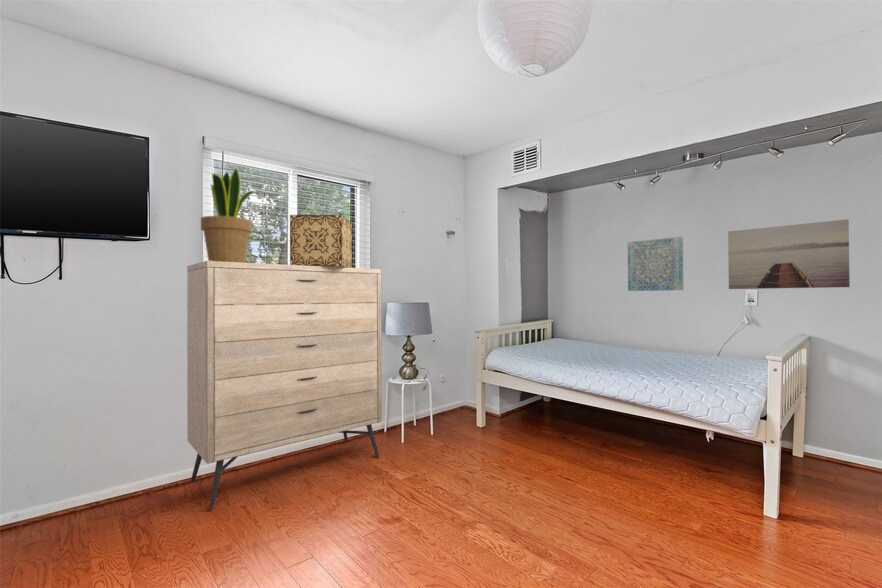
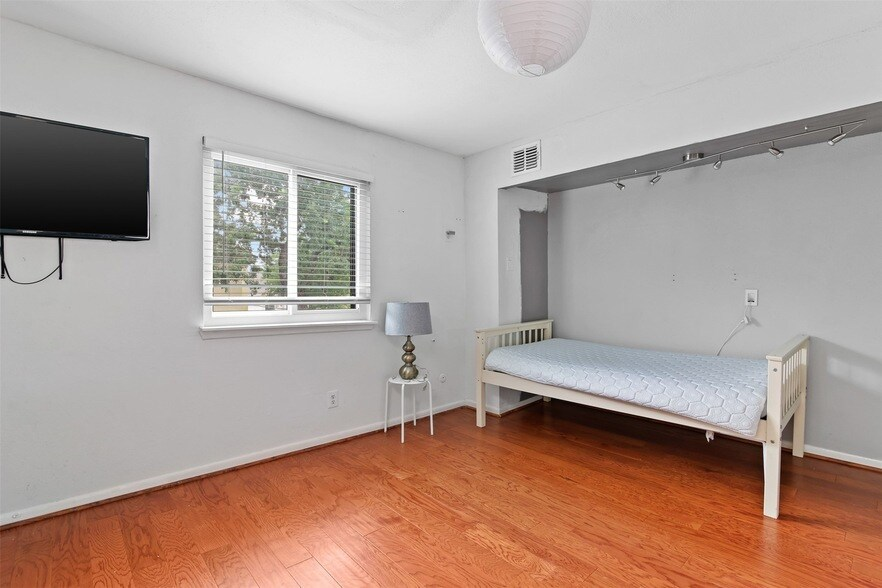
- decorative box [289,214,353,268]
- wall art [627,236,684,292]
- potted plant [200,167,260,263]
- wall art [727,218,851,290]
- dresser [186,260,383,510]
